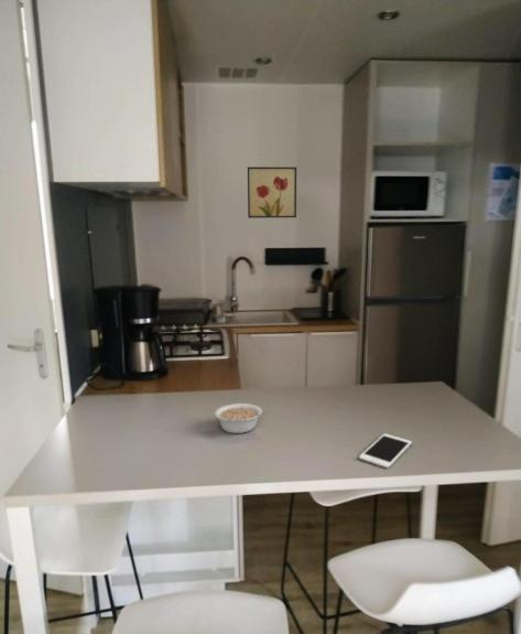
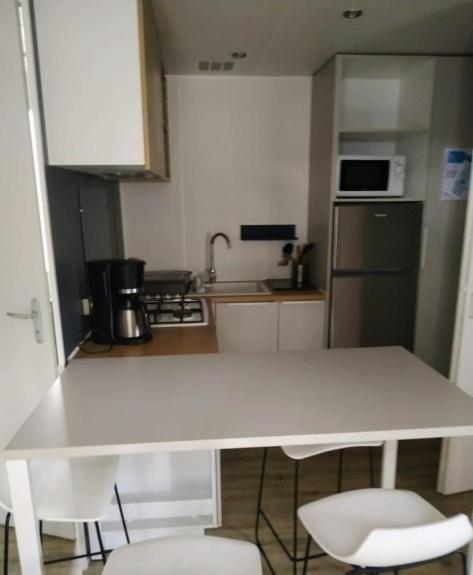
- cell phone [358,432,413,470]
- legume [214,402,269,434]
- wall art [247,166,297,219]
